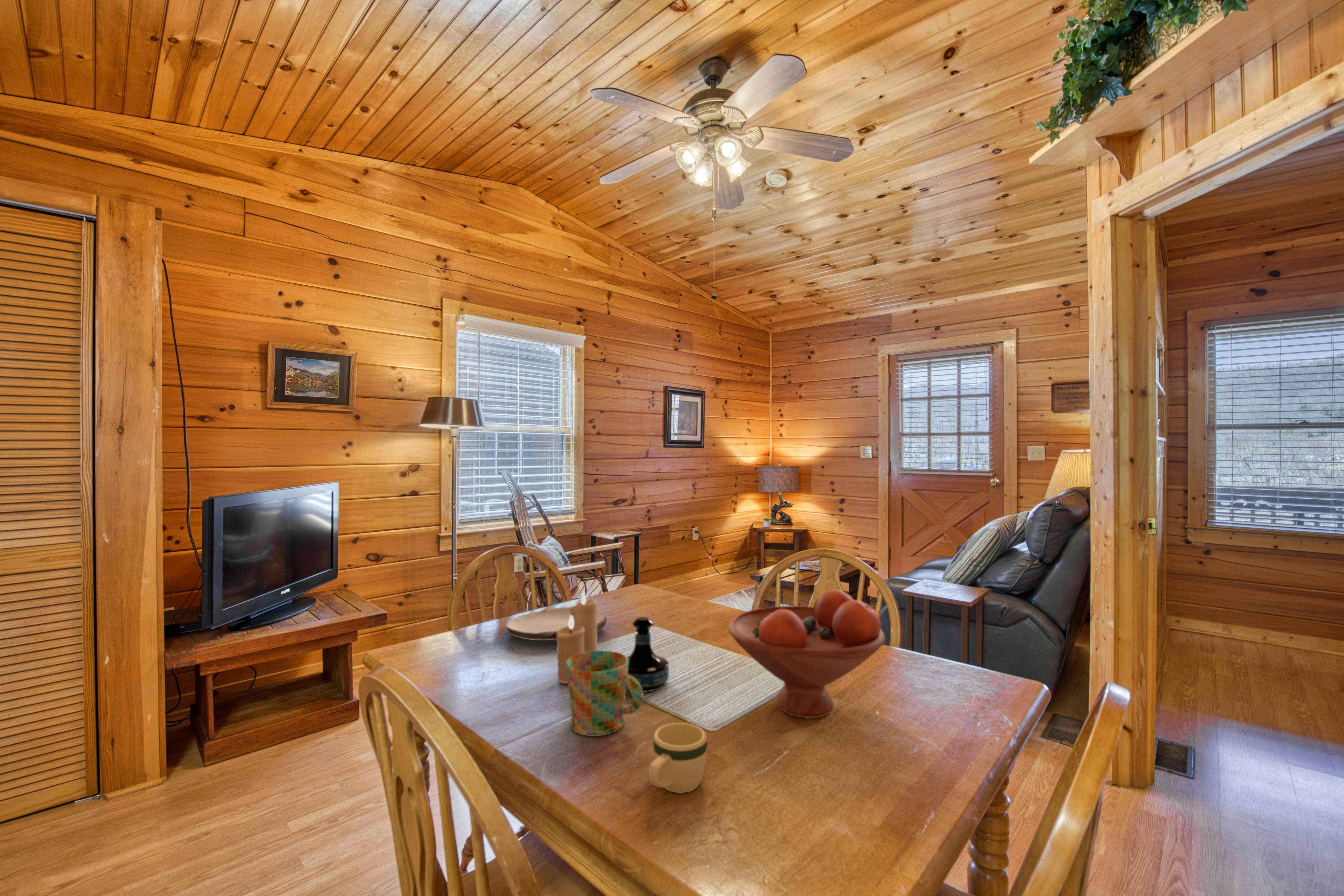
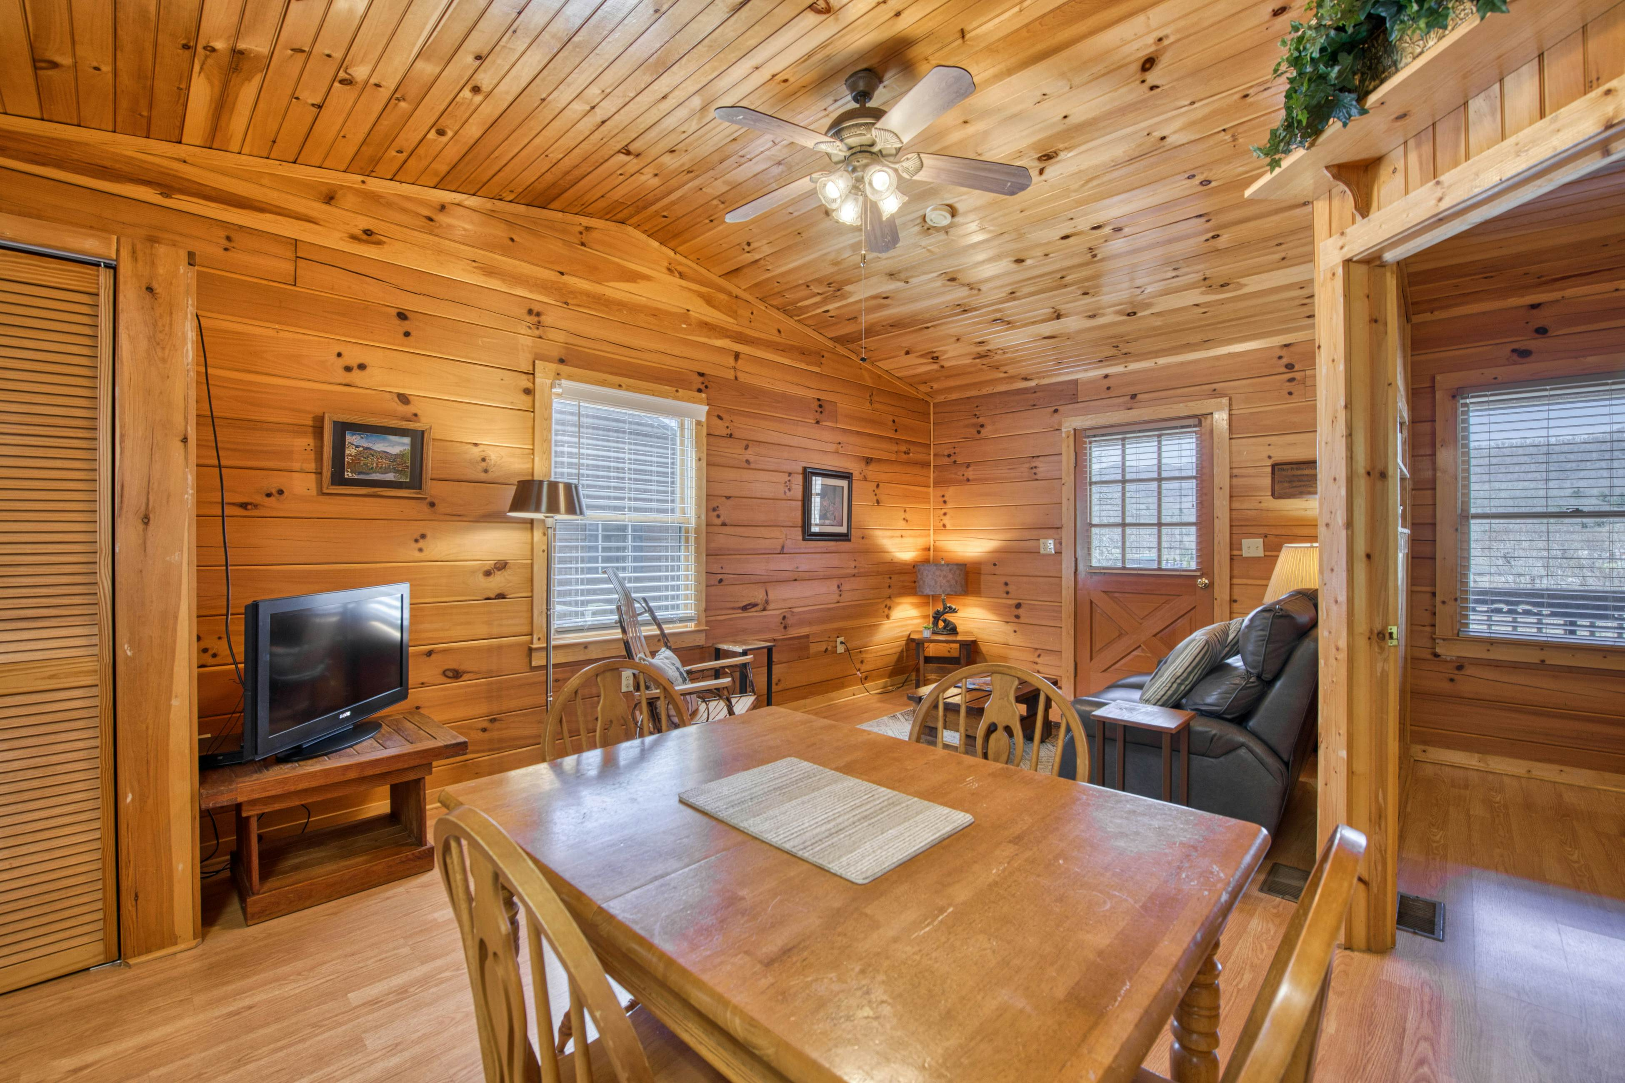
- tequila bottle [626,617,669,692]
- candle [557,591,598,684]
- fruit bowl [728,589,885,719]
- plate [505,607,607,641]
- mug [648,722,707,793]
- mug [566,650,643,736]
